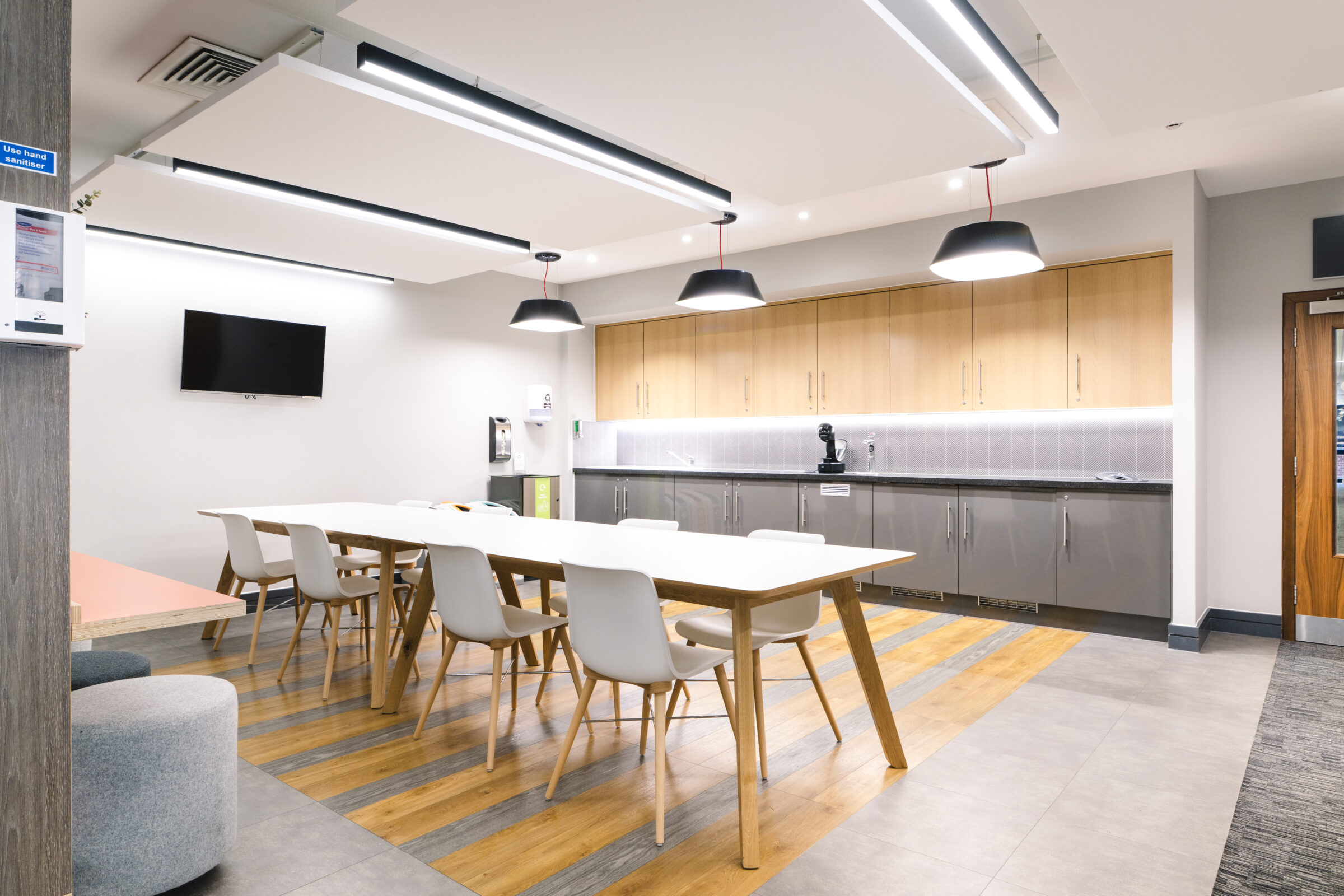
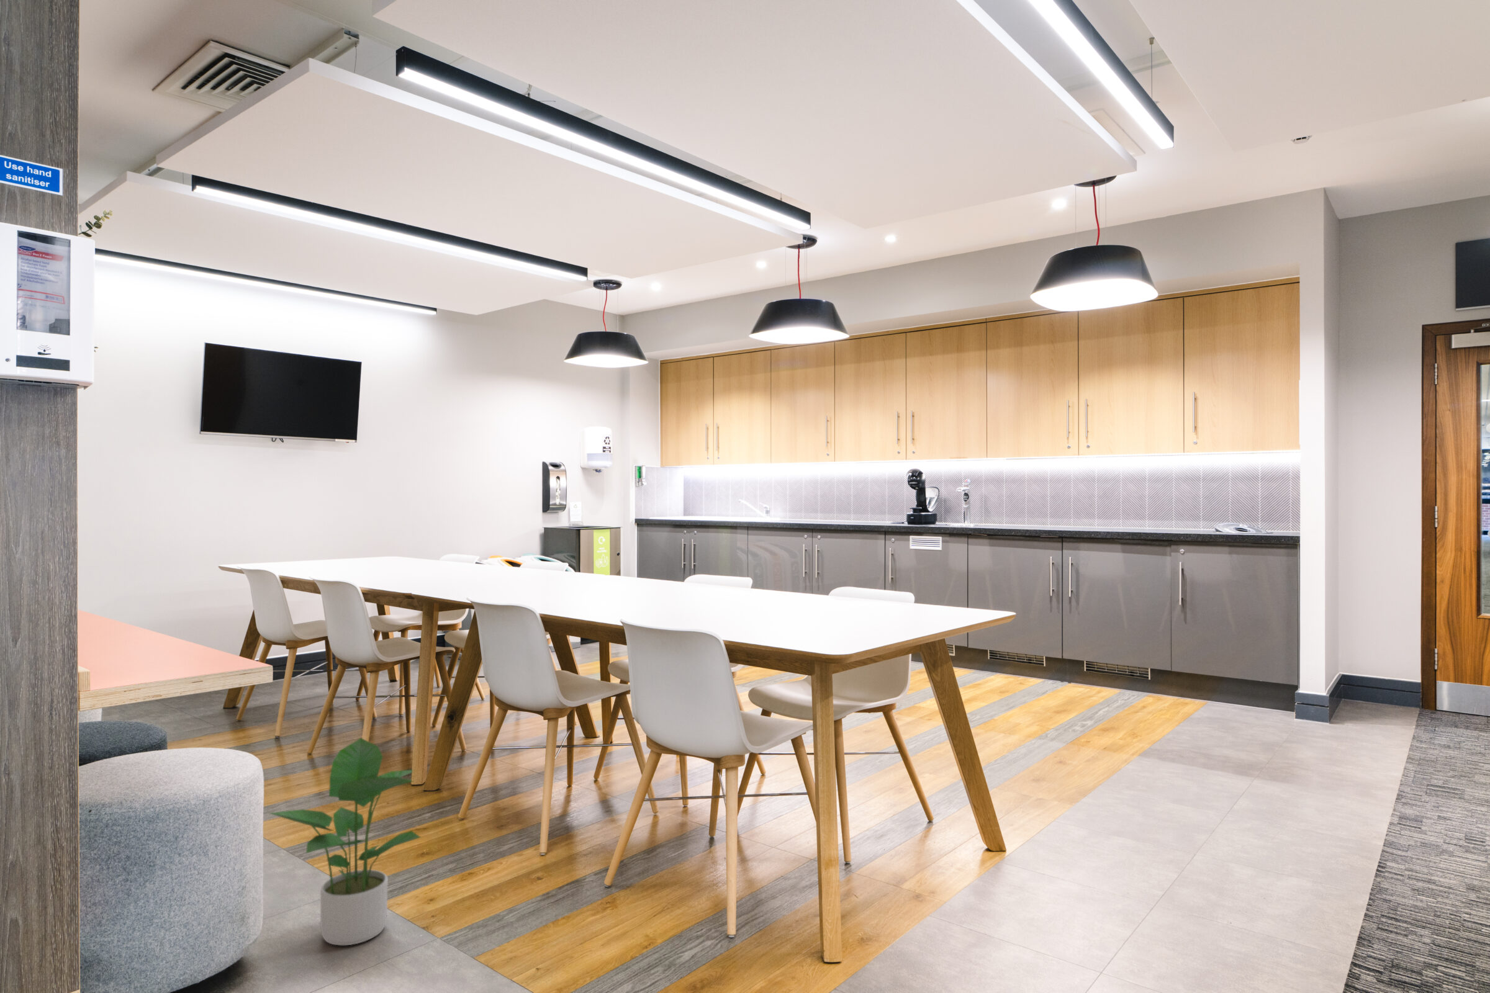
+ potted plant [268,737,421,945]
